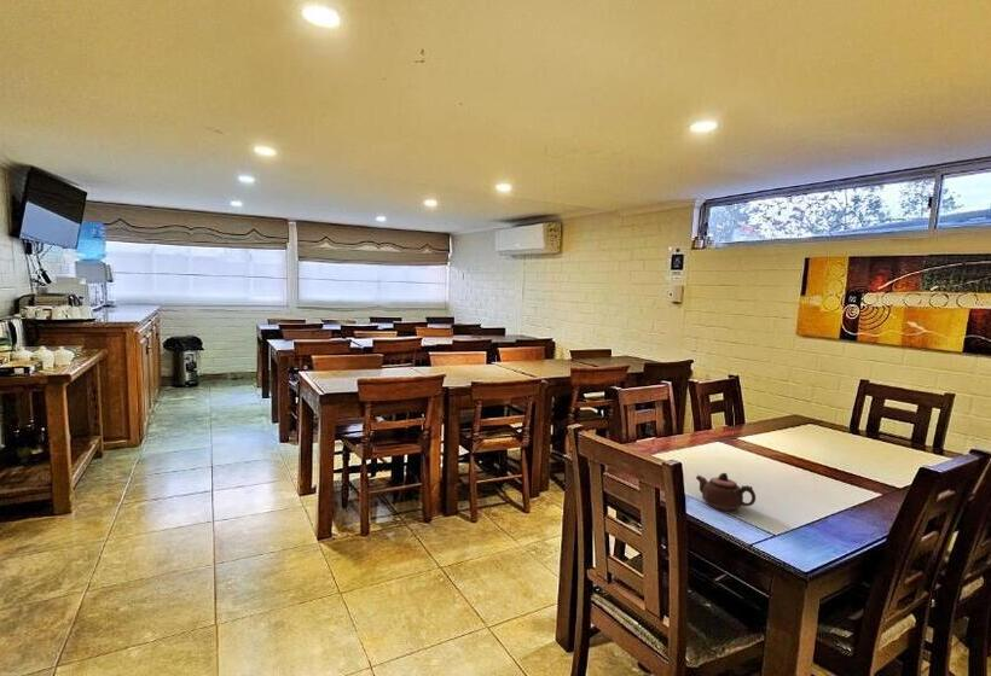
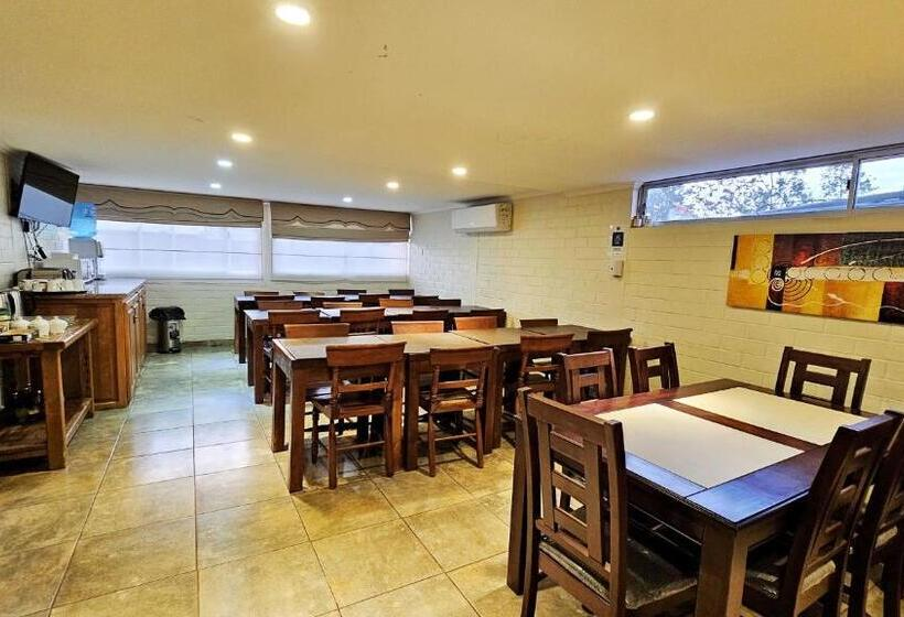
- teapot [695,472,757,512]
